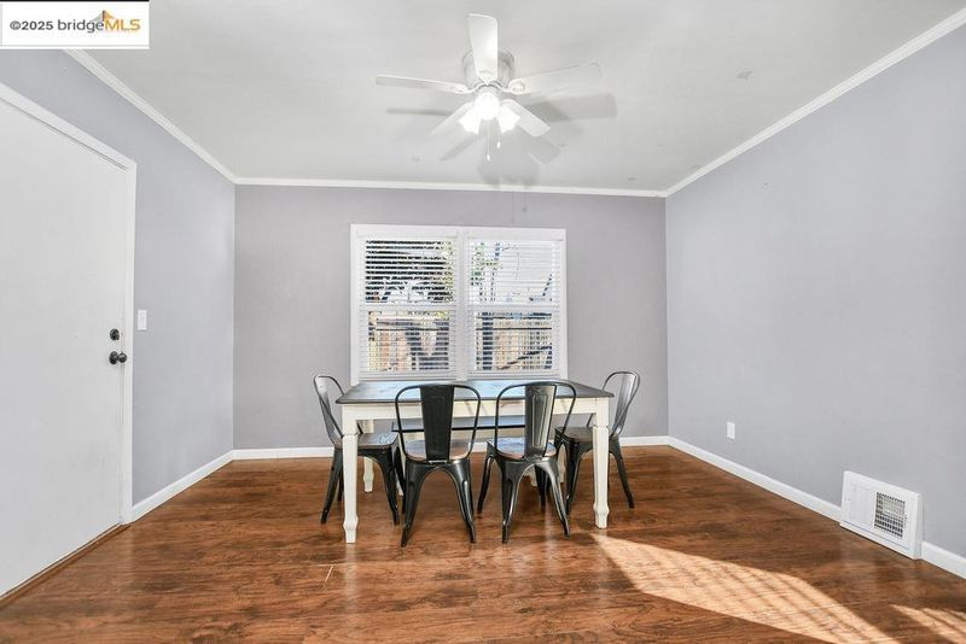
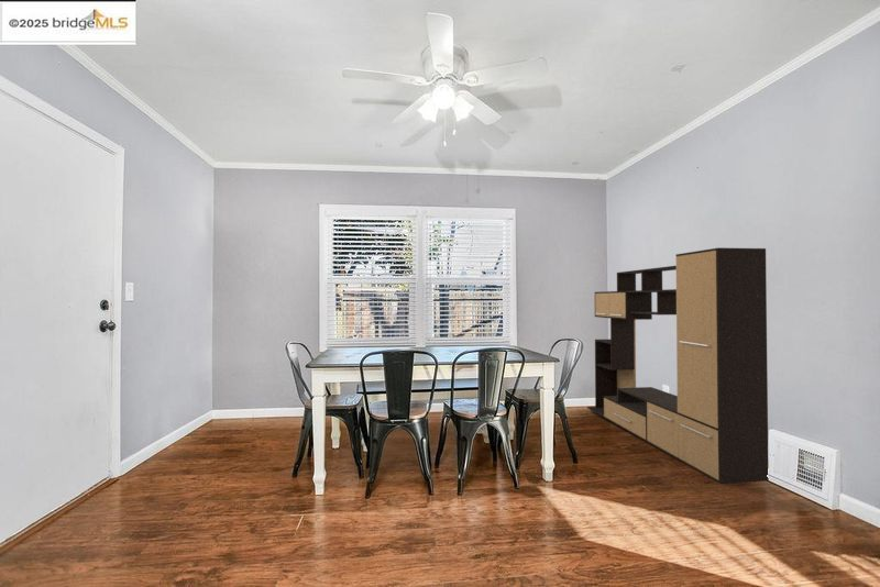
+ media console [586,246,770,485]
